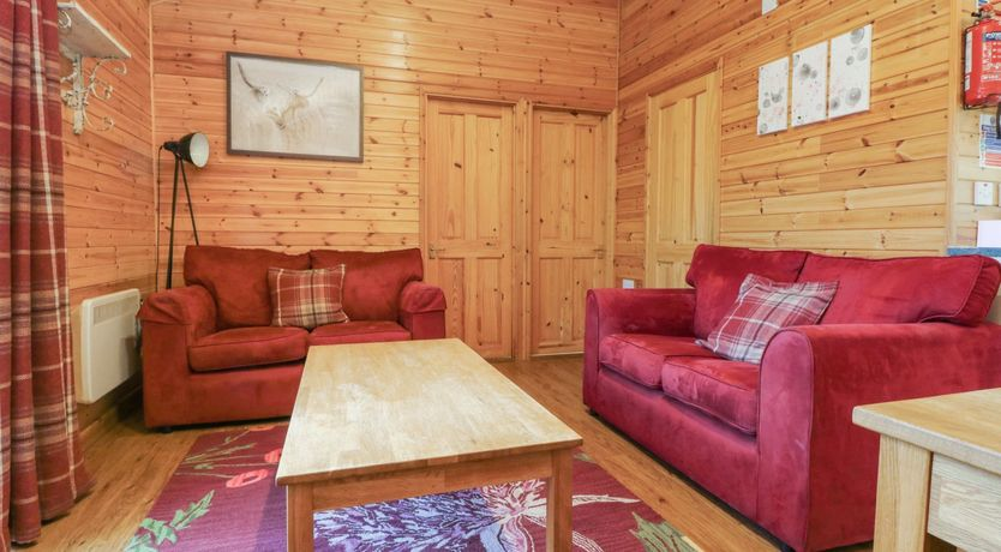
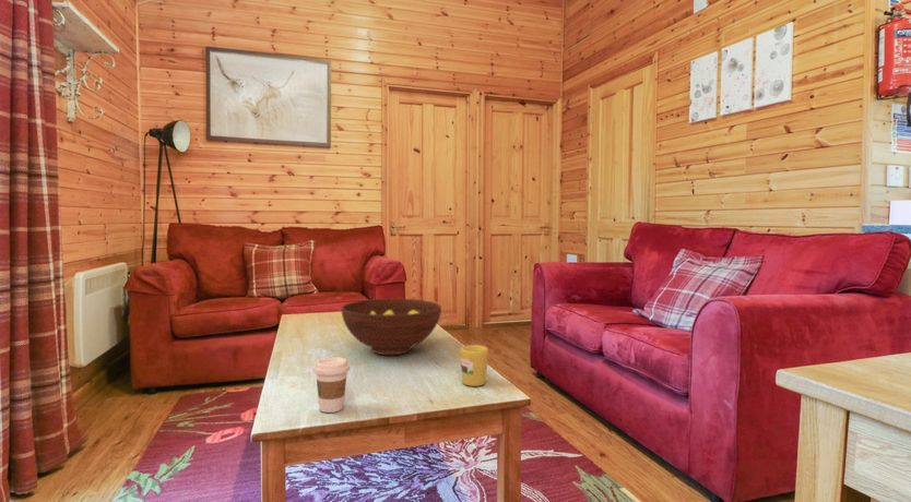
+ mug [458,344,489,387]
+ coffee cup [312,356,351,414]
+ fruit bowl [341,298,442,356]
